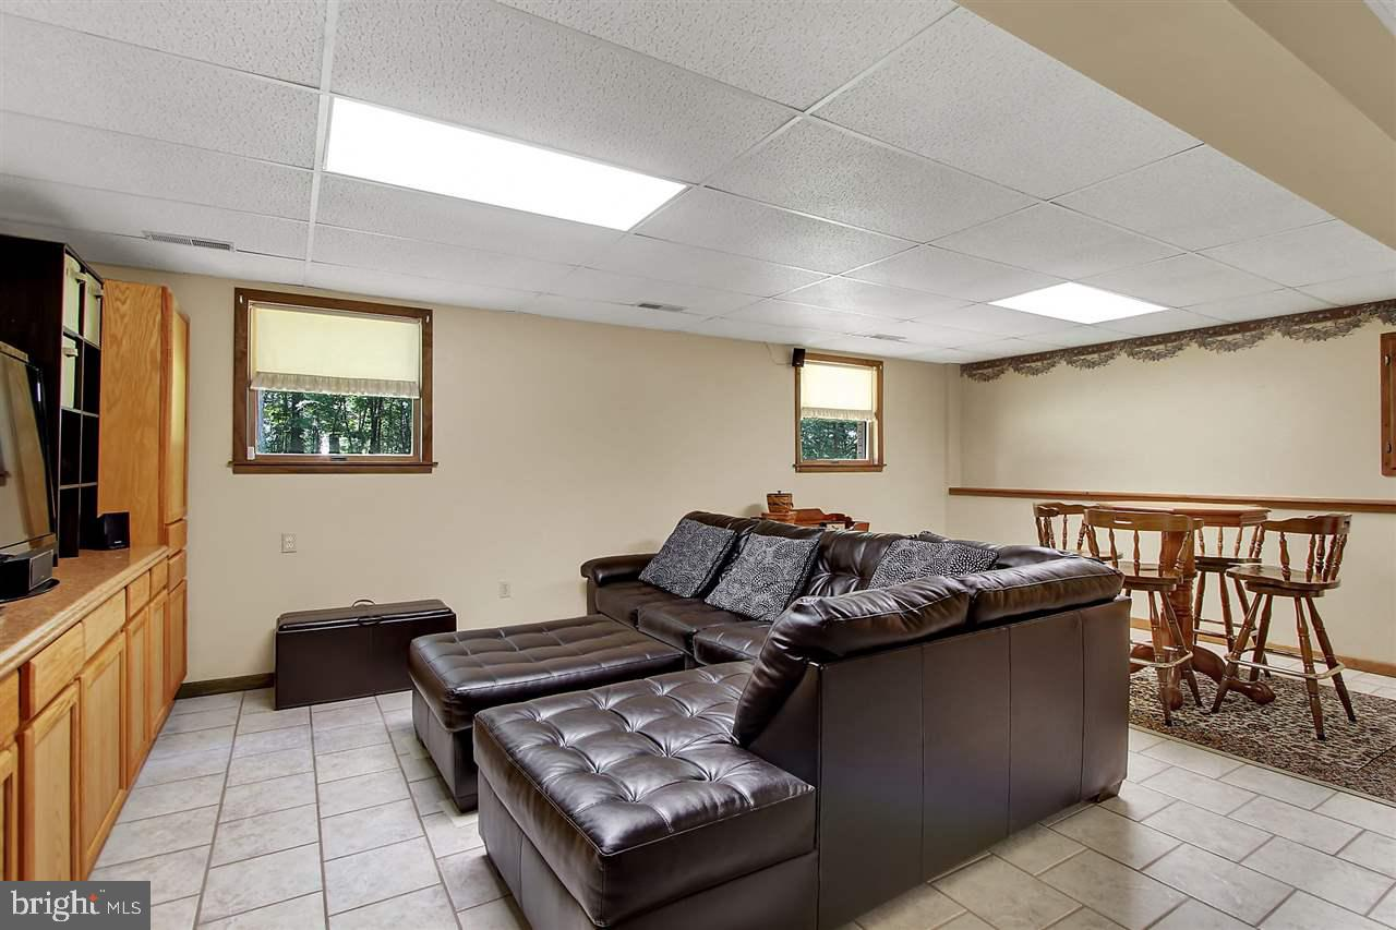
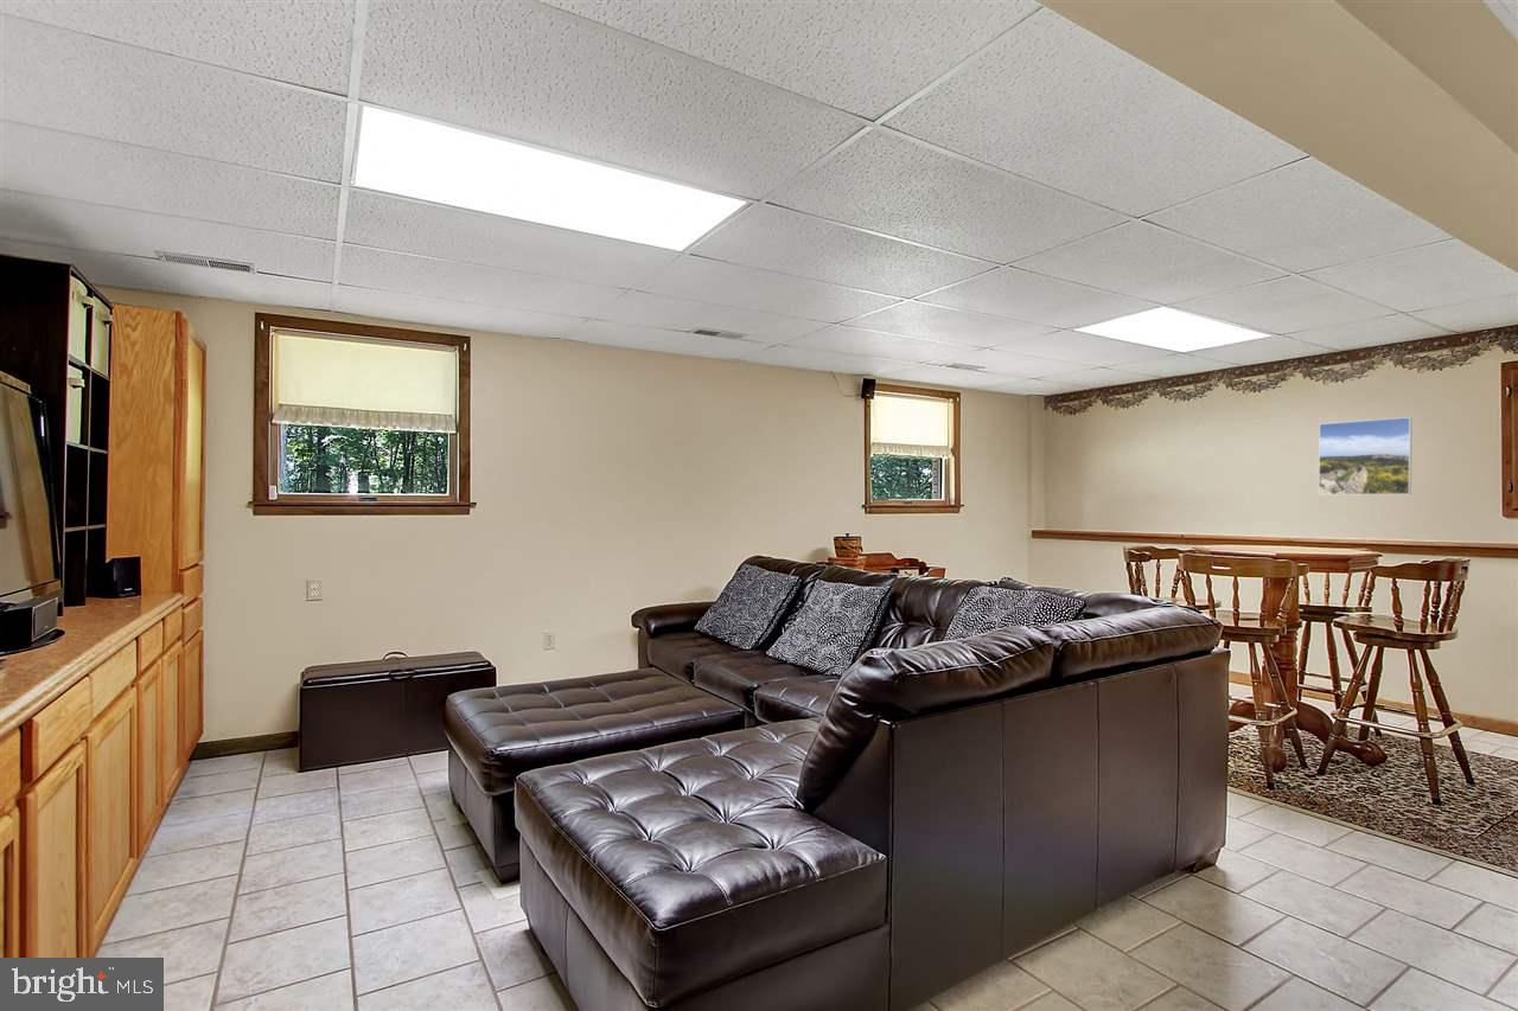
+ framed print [1318,416,1414,497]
